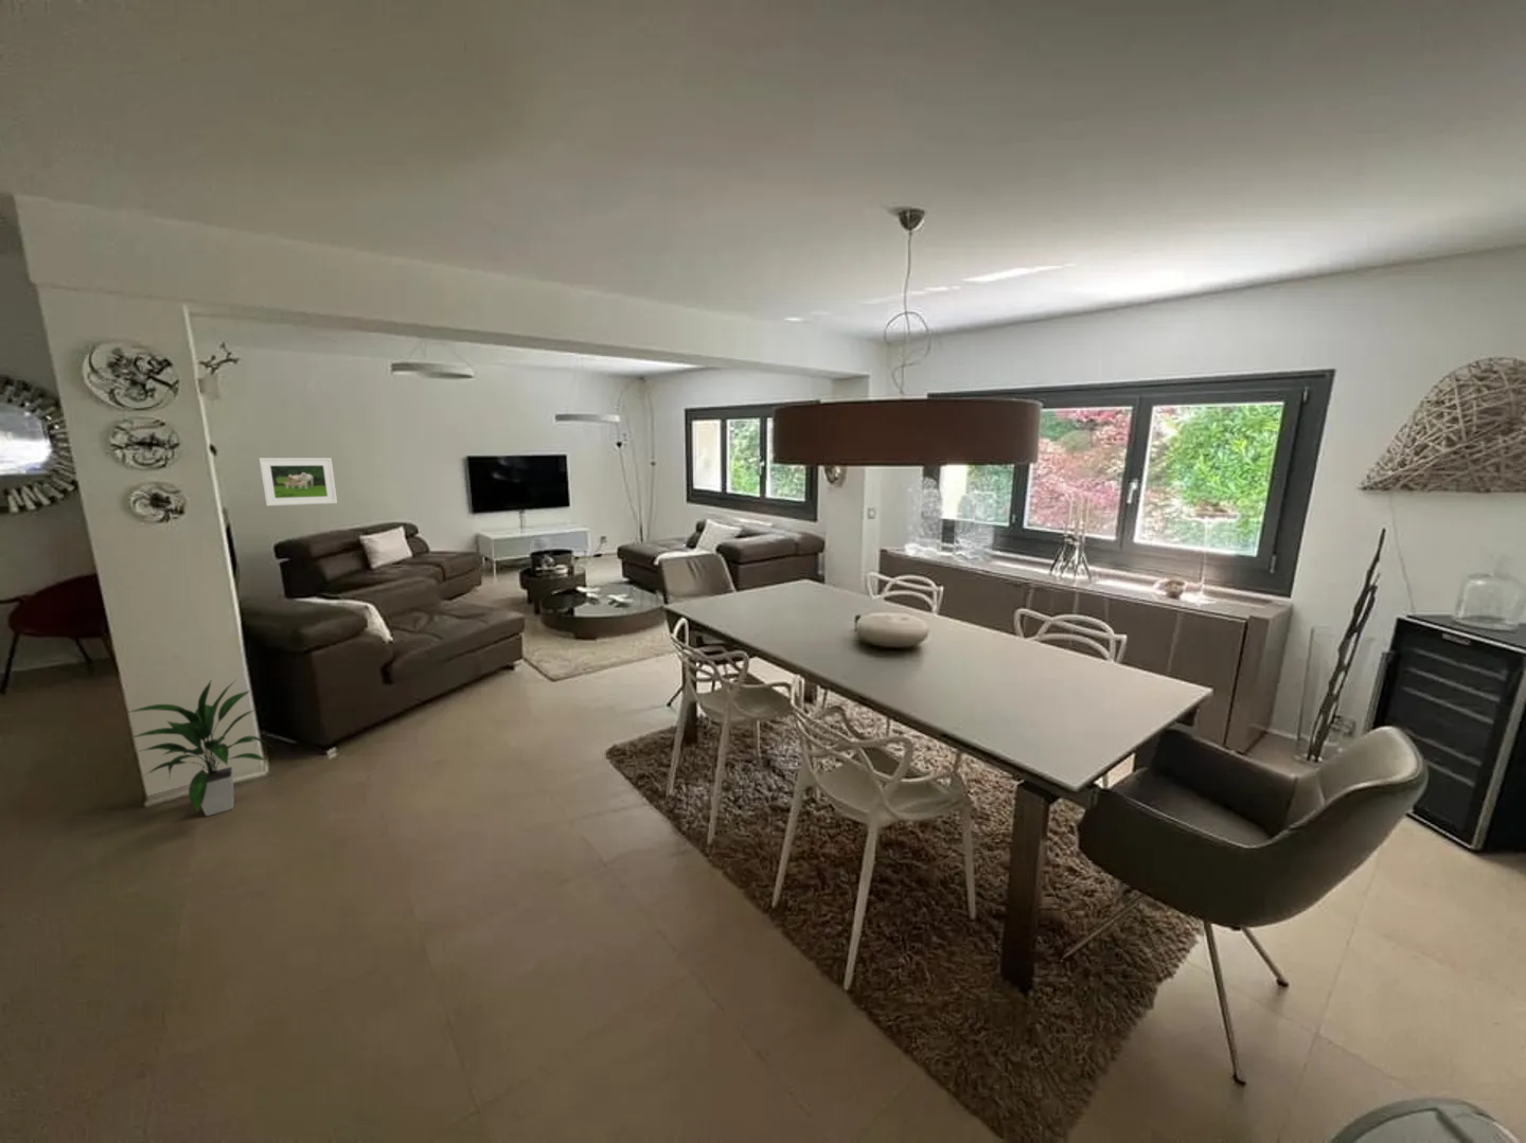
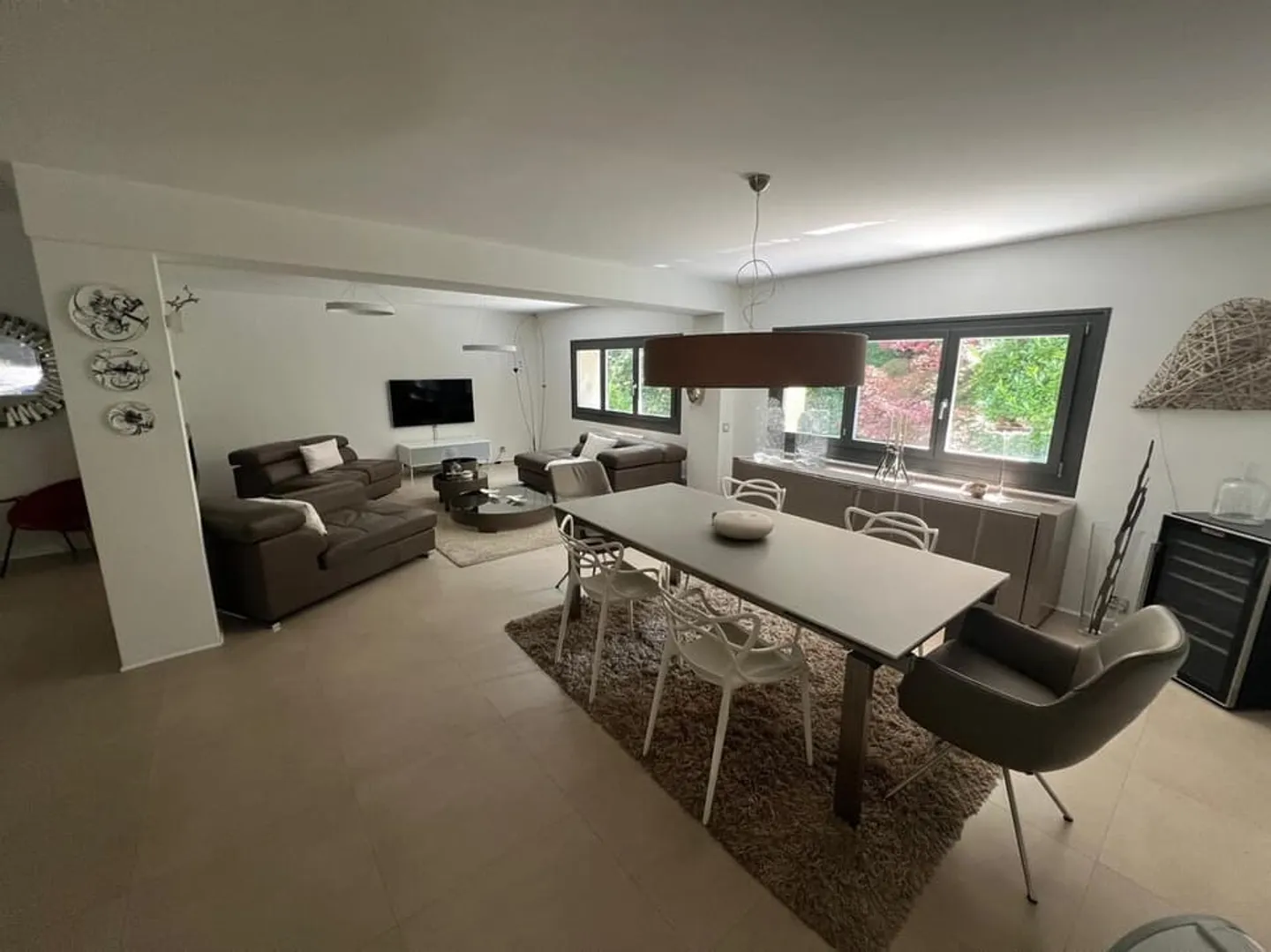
- indoor plant [124,680,273,816]
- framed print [258,456,339,508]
